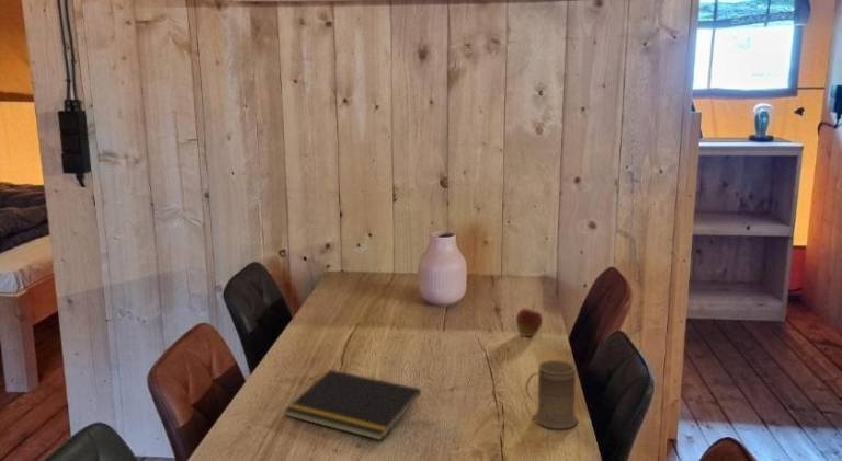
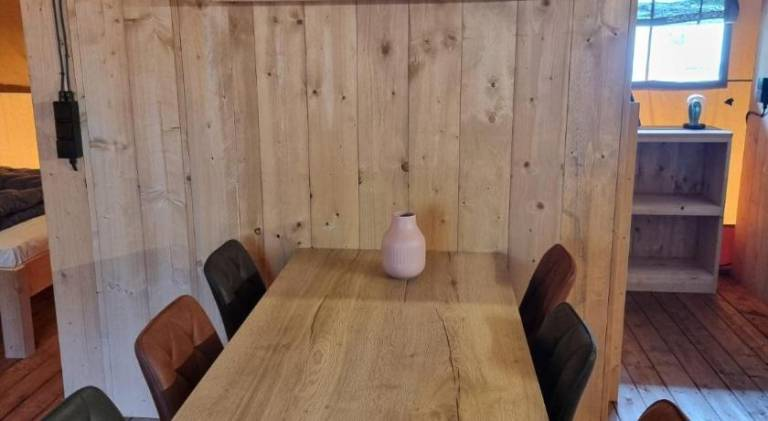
- fruit [515,303,544,337]
- mug [524,359,579,430]
- notepad [283,369,422,441]
